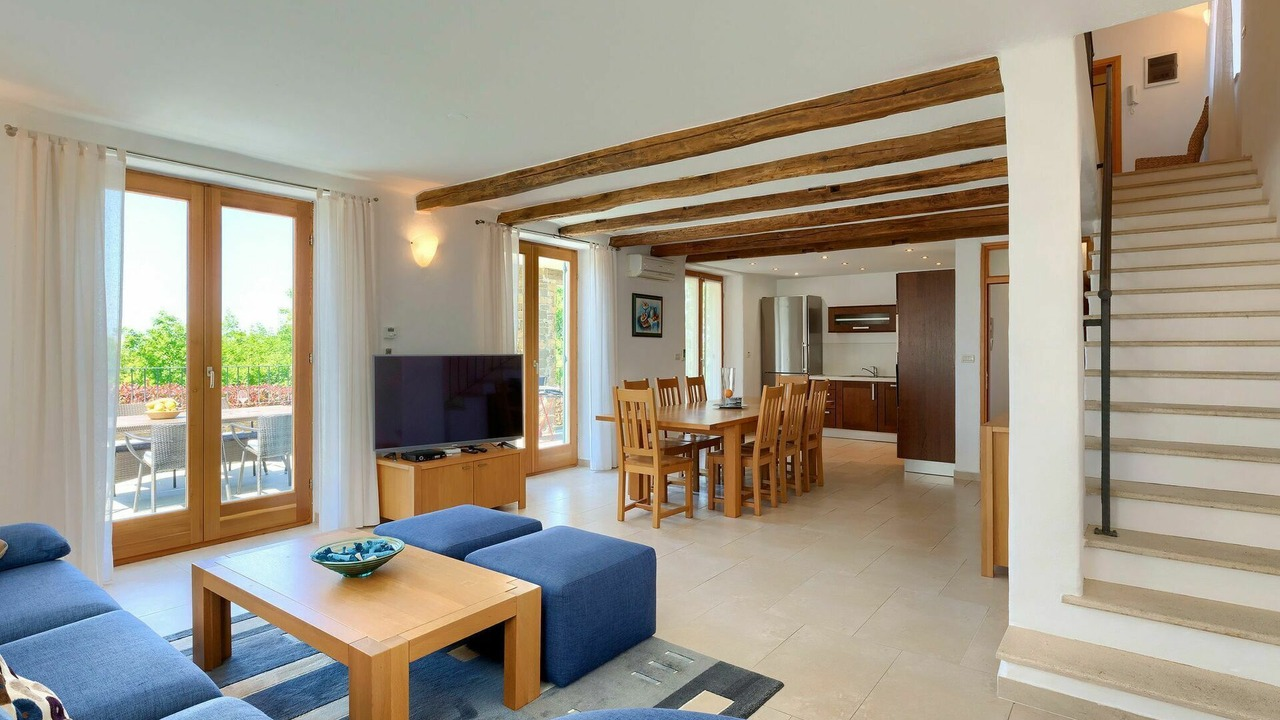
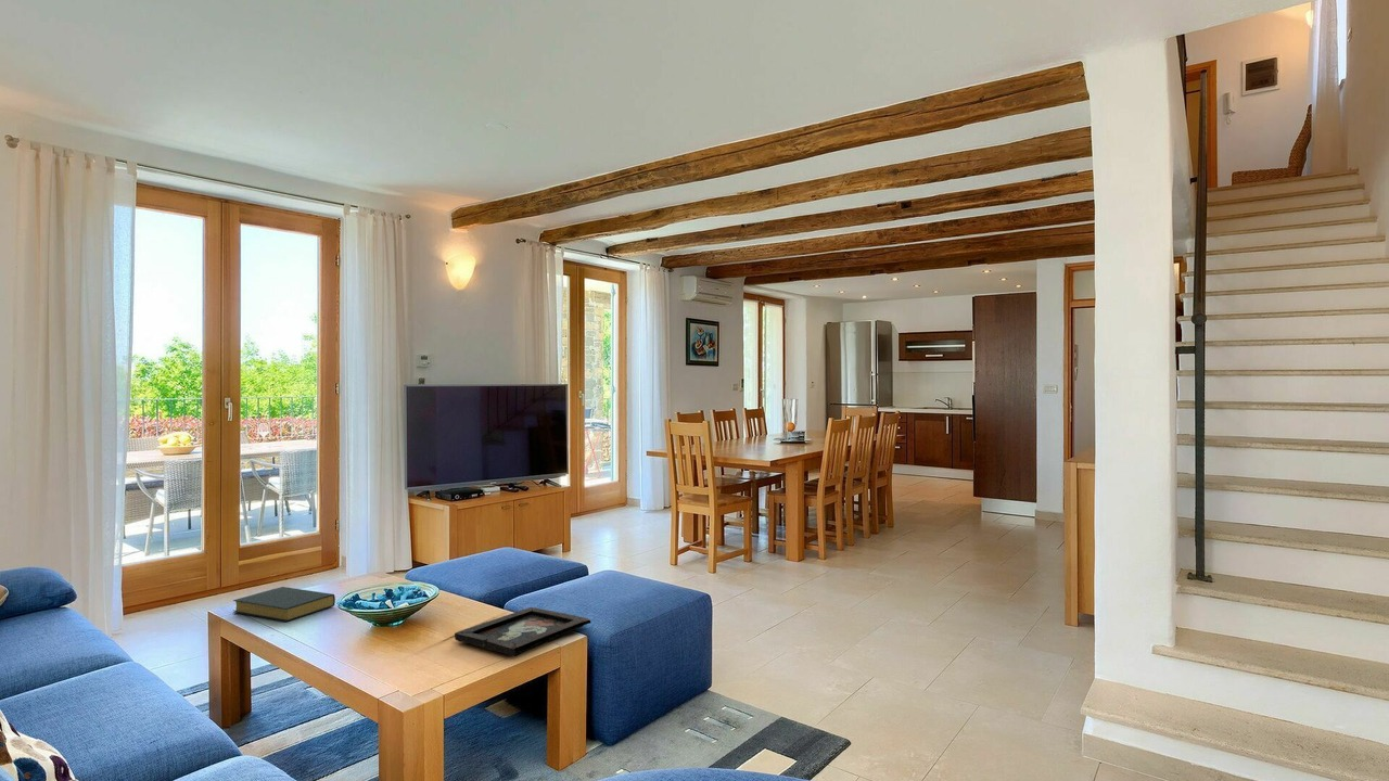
+ decorative tray [454,606,591,657]
+ hardback book [232,586,336,623]
